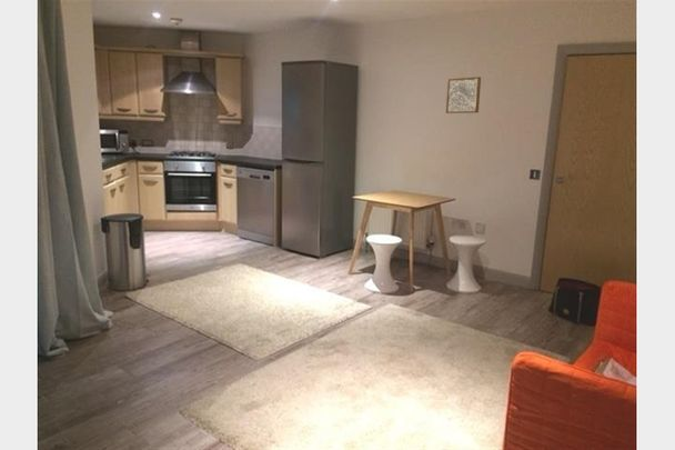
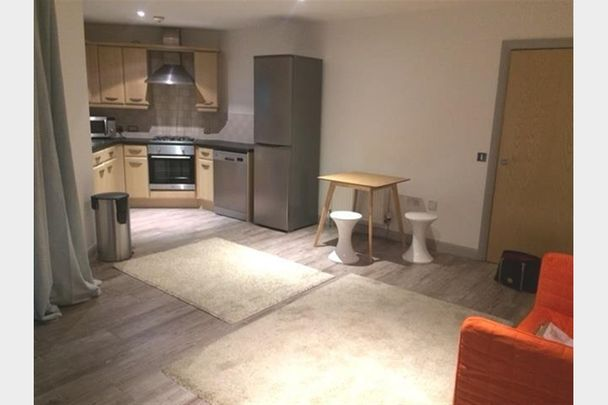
- wall art [445,76,482,114]
